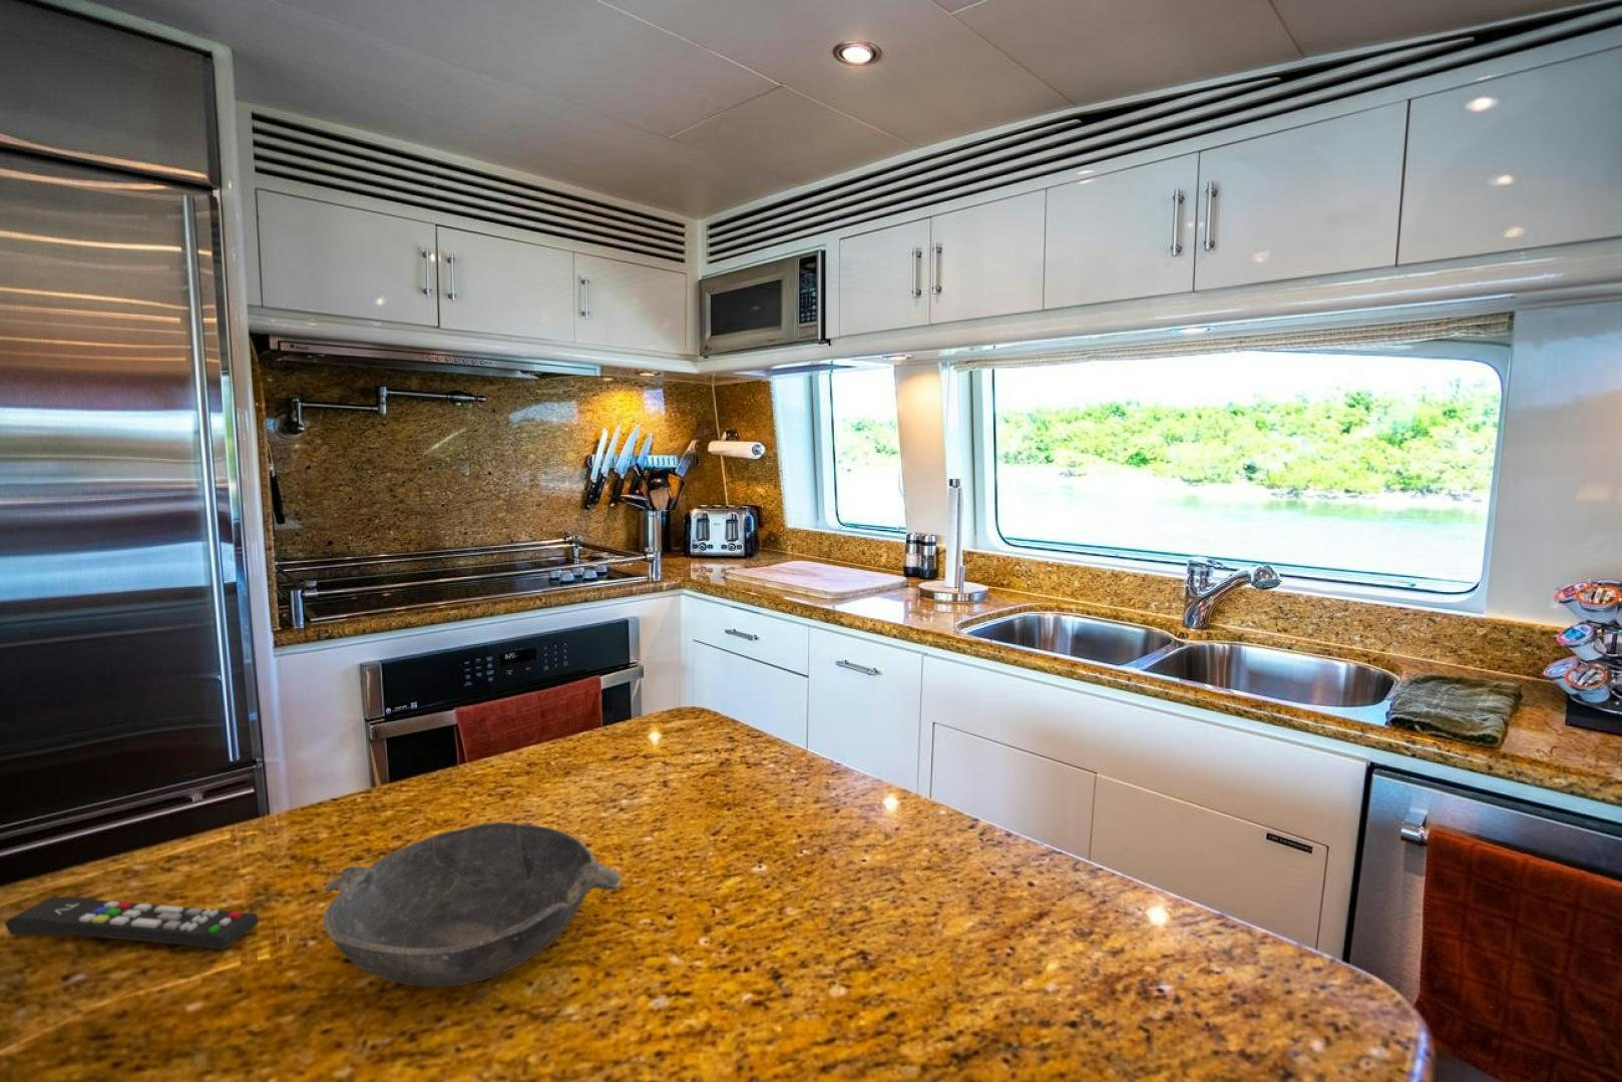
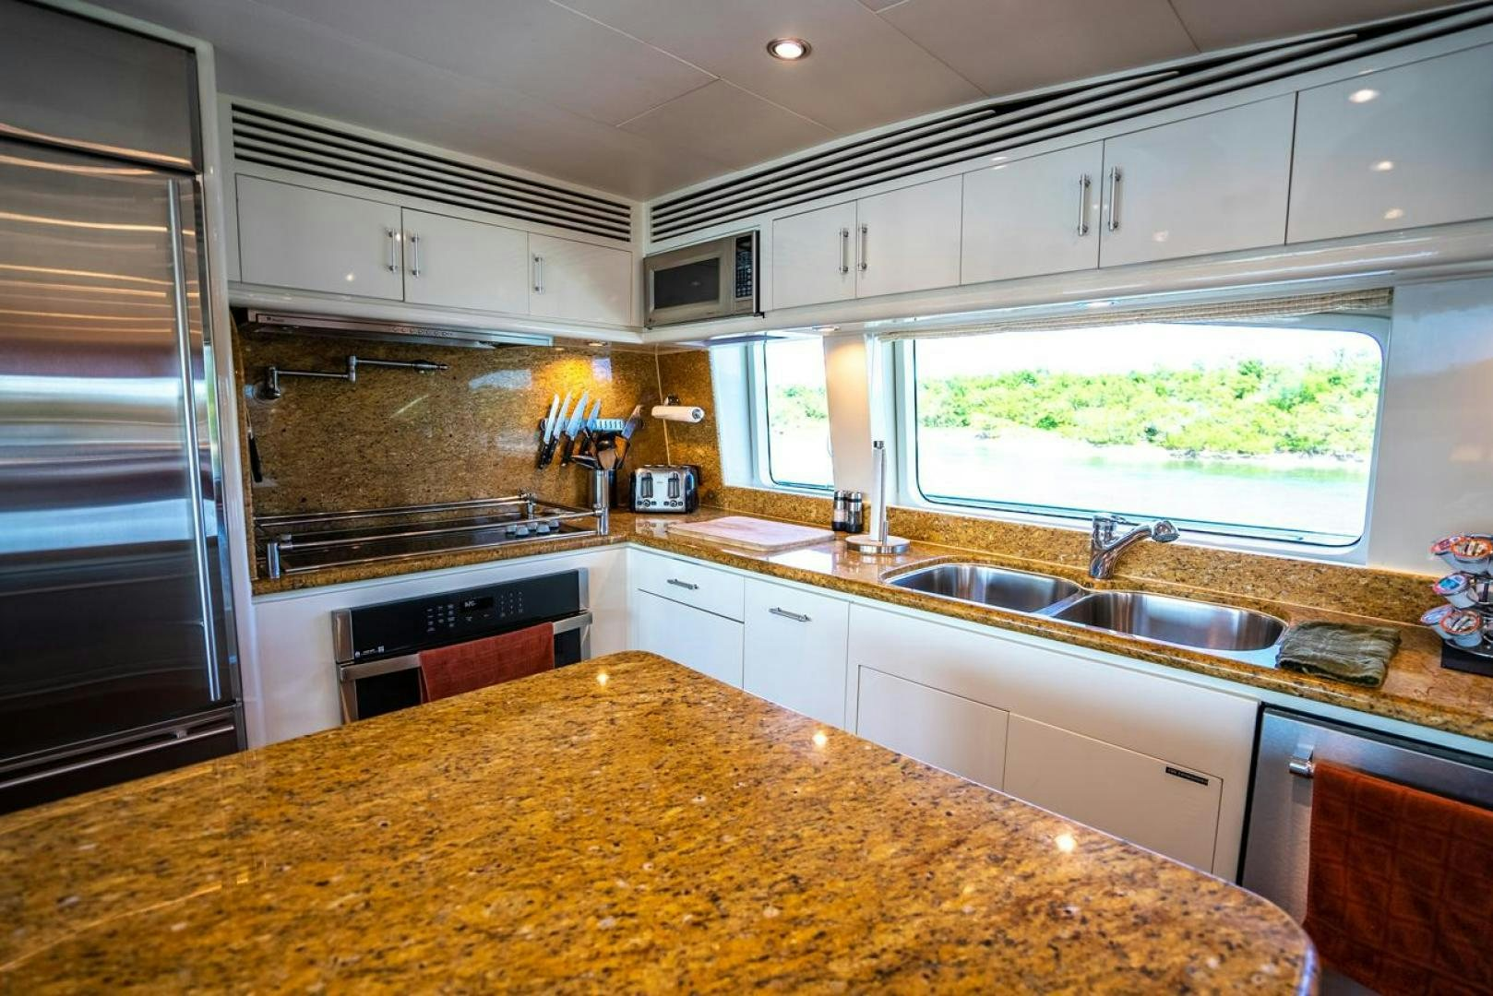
- remote control [4,896,260,950]
- bowl [321,821,622,988]
